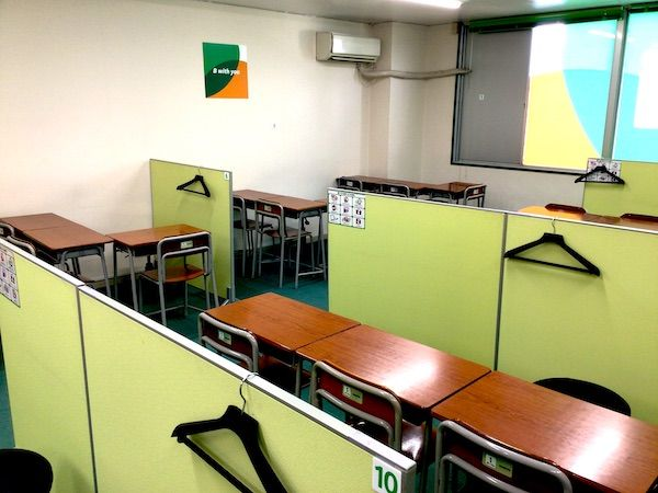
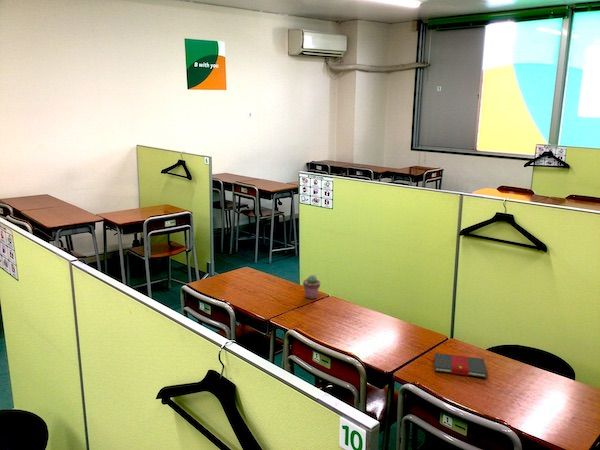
+ book [434,352,488,379]
+ potted succulent [302,274,321,300]
